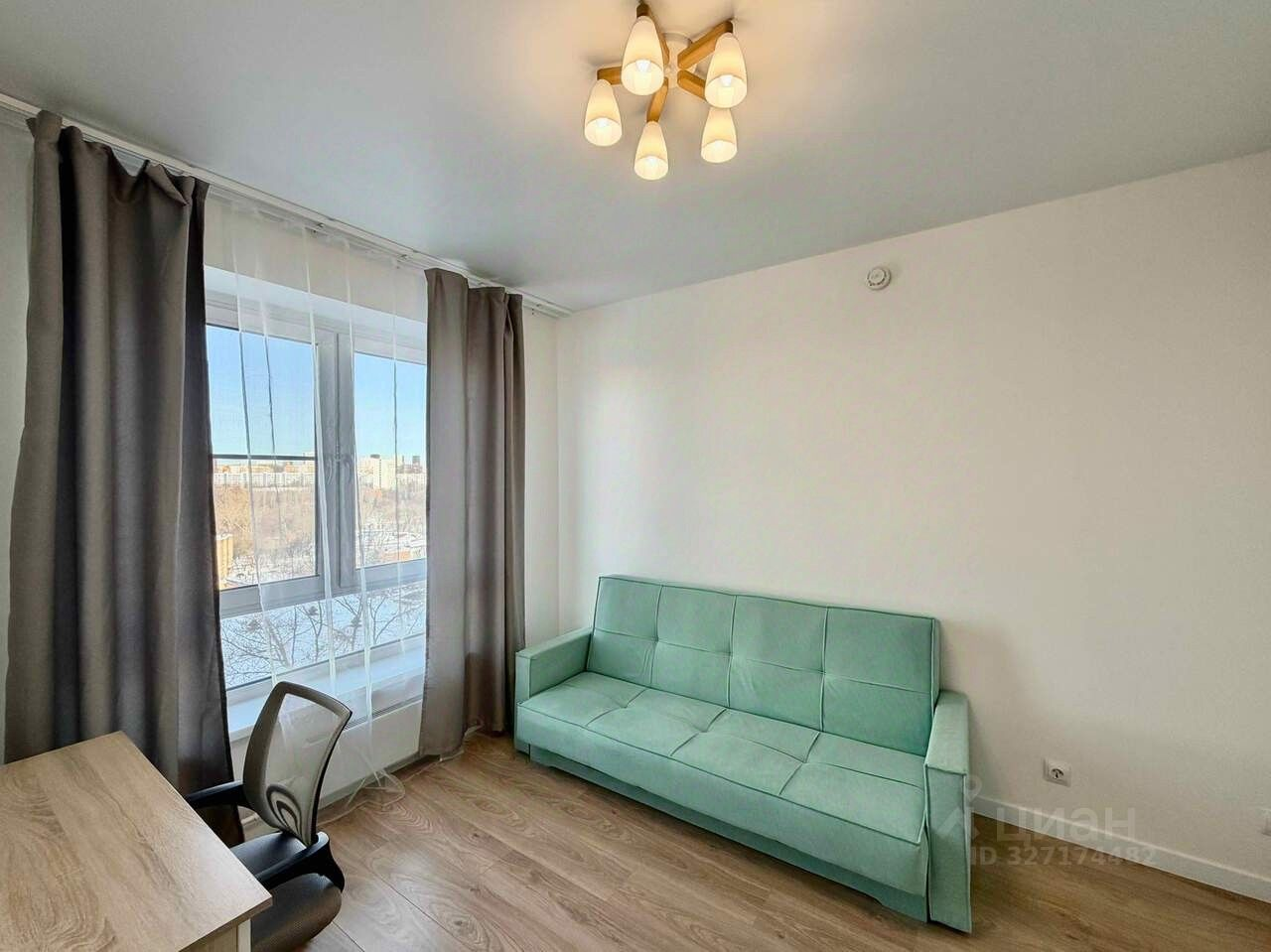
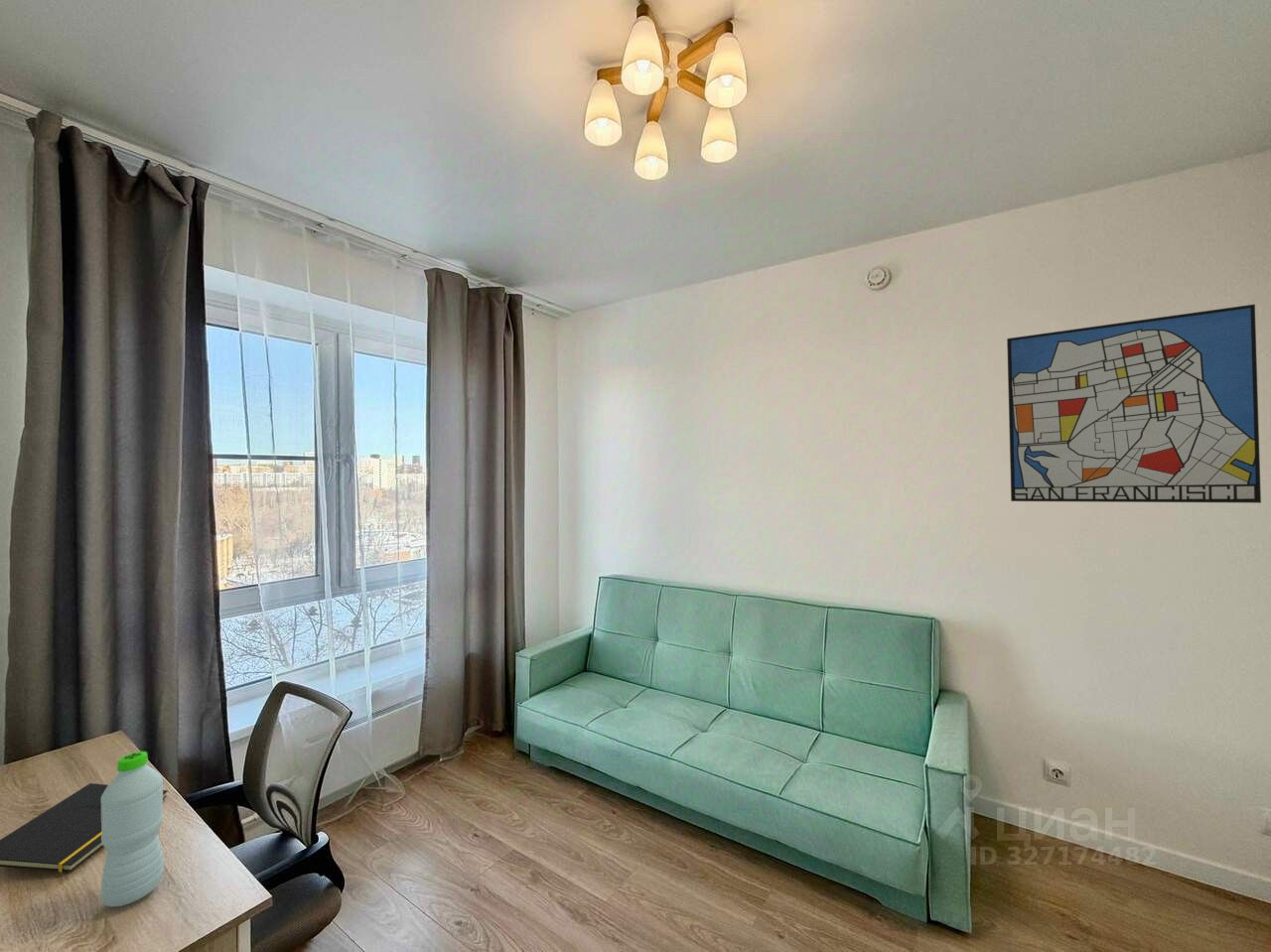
+ water bottle [100,750,165,907]
+ wall art [1006,303,1262,504]
+ notepad [0,782,169,873]
